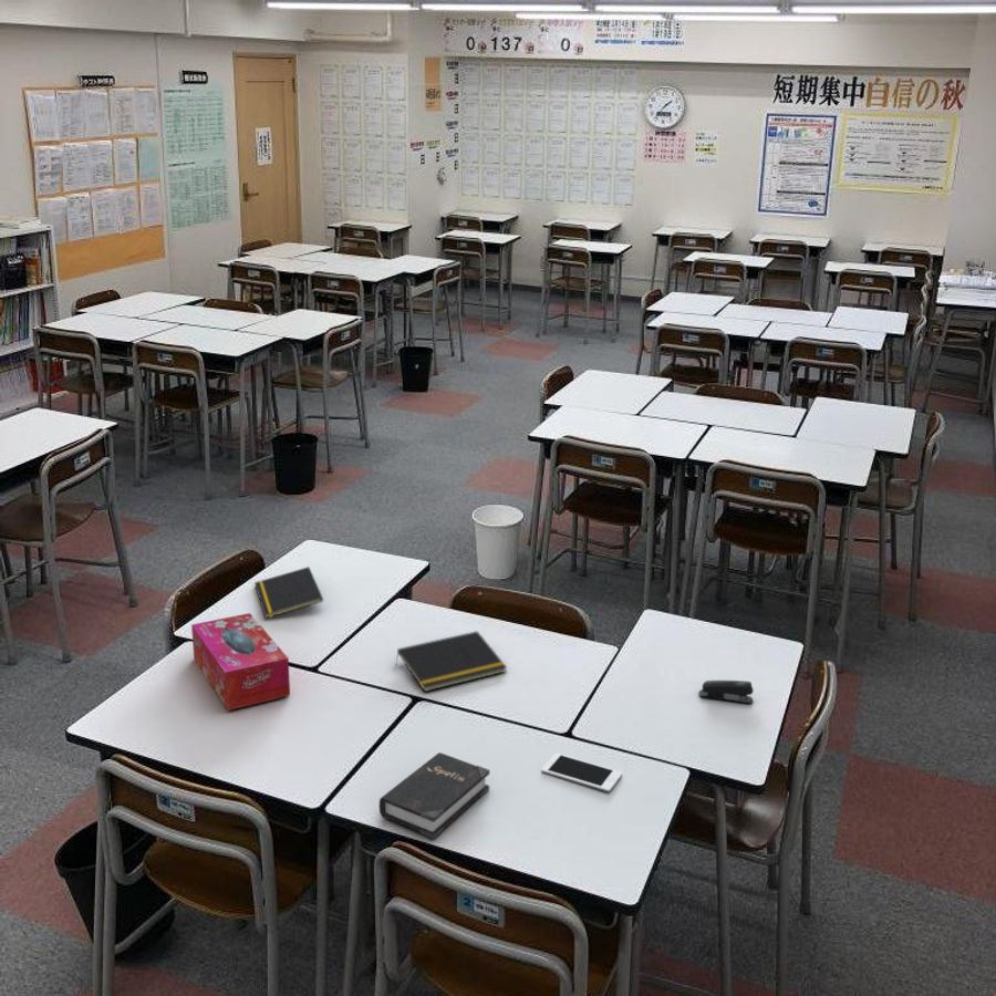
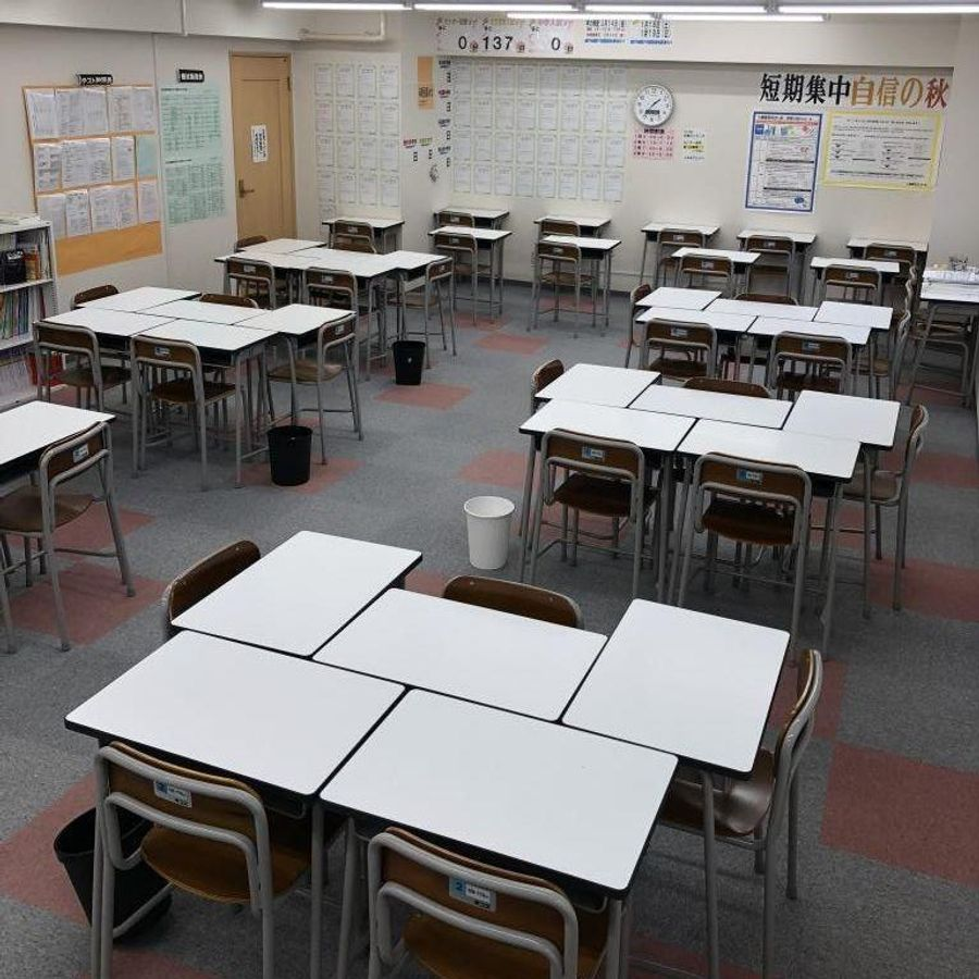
- tissue box [190,612,291,712]
- cell phone [540,753,623,792]
- stapler [697,679,755,704]
- notepad [253,566,324,620]
- notepad [394,630,508,693]
- hardback book [378,751,491,840]
